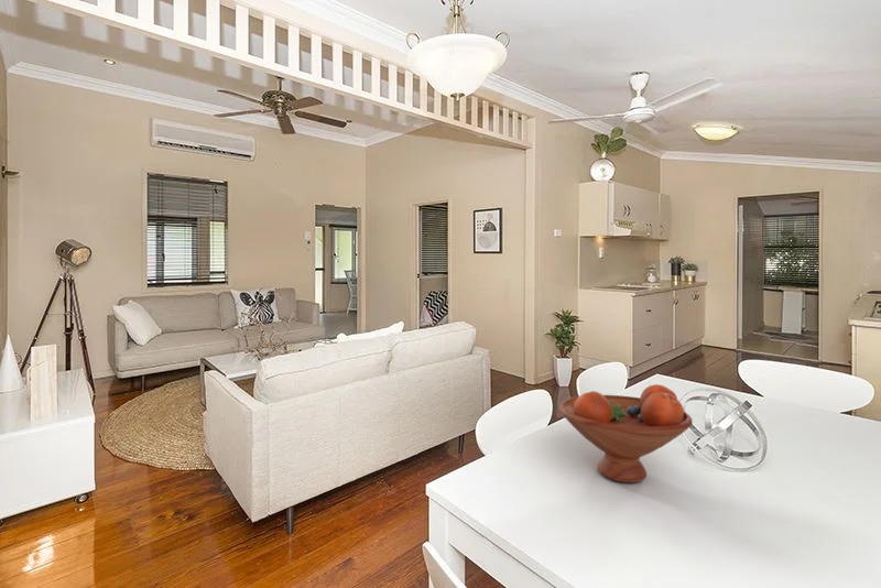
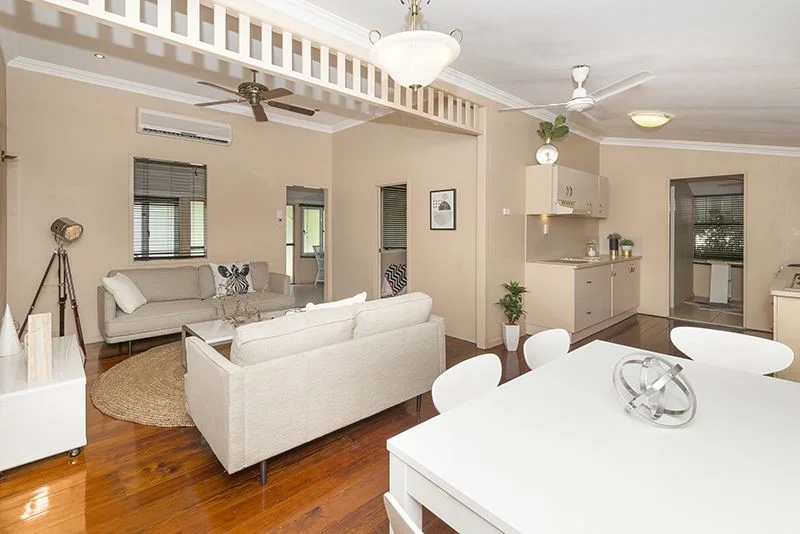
- fruit bowl [558,383,694,483]
